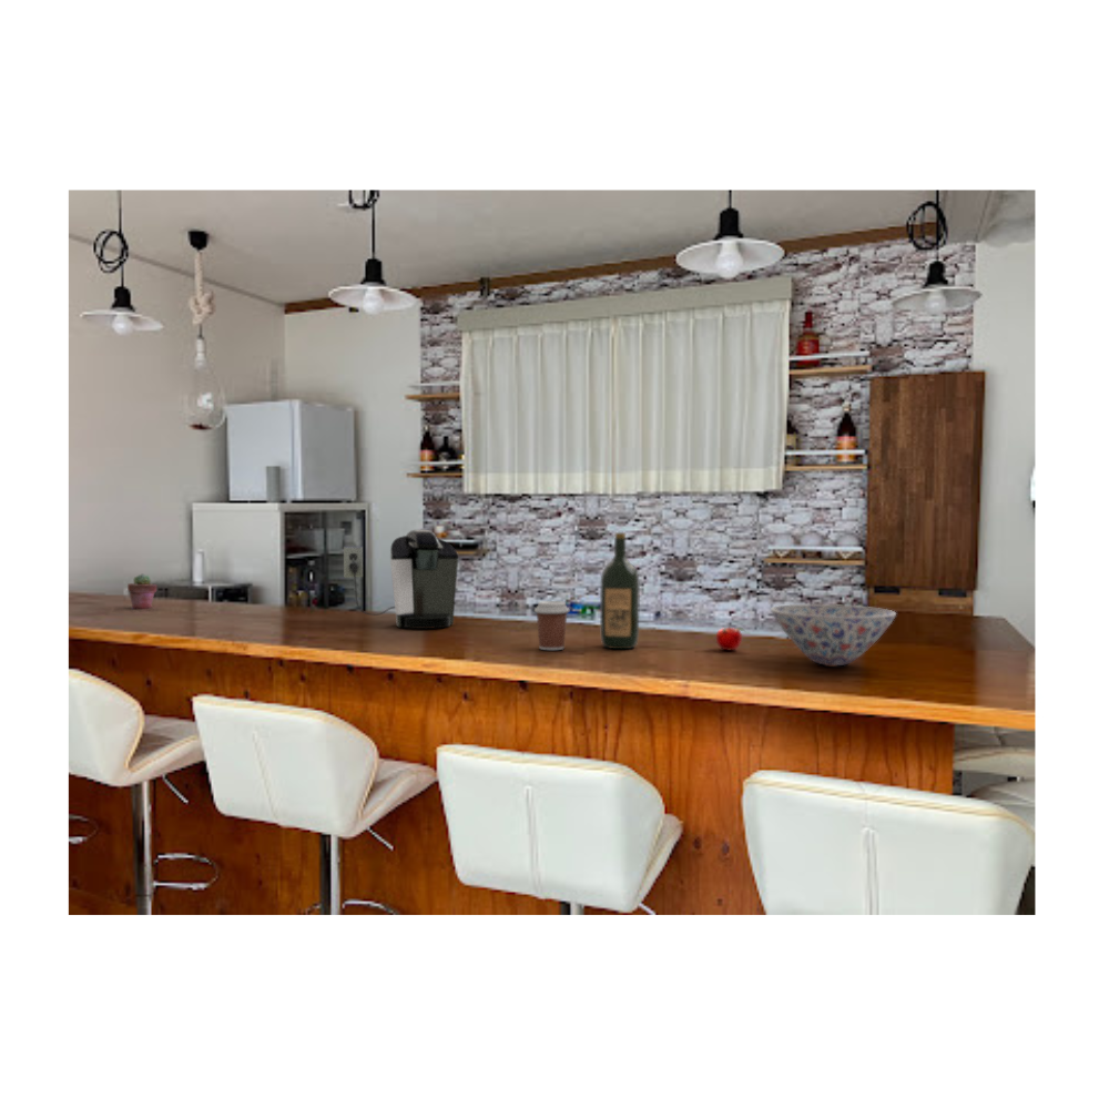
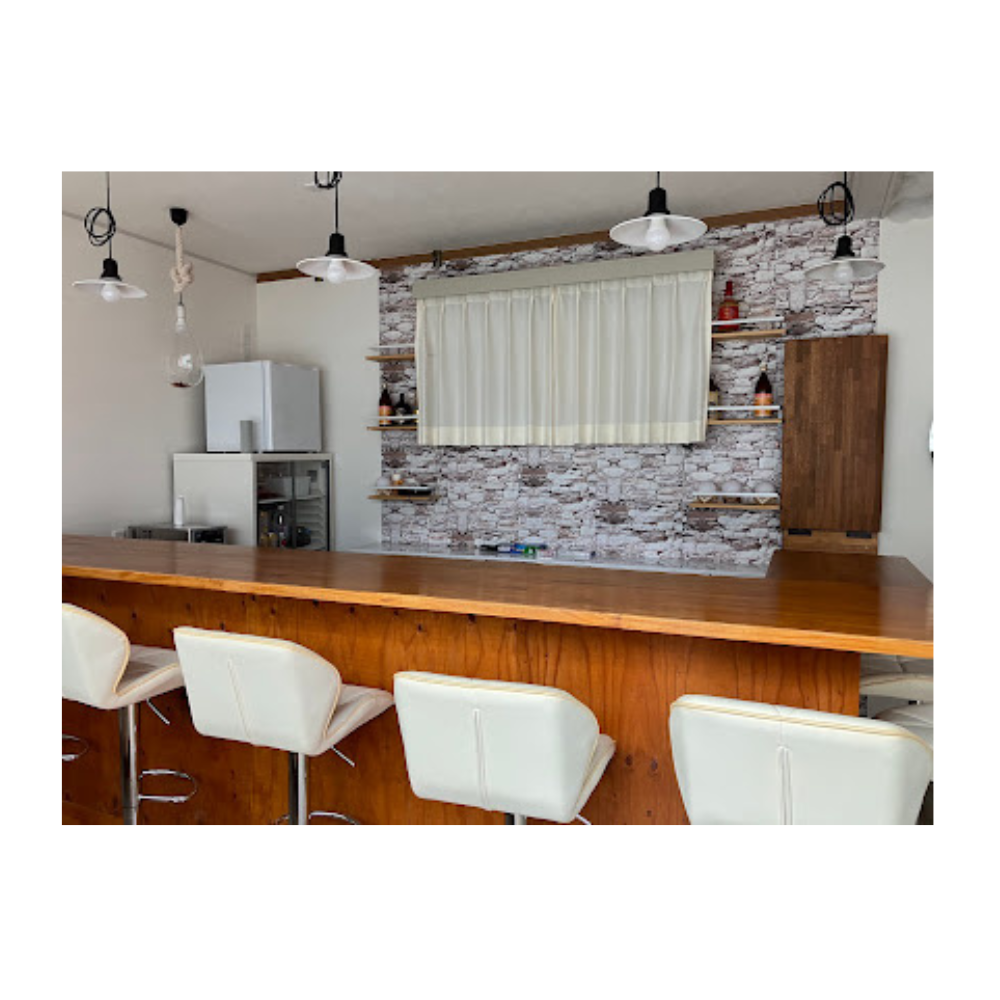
- bowl [770,603,897,667]
- potted succulent [126,573,159,610]
- wine bottle [599,531,641,650]
- coffee cup [533,600,570,651]
- apple [715,624,747,651]
- coffee maker [343,529,459,630]
